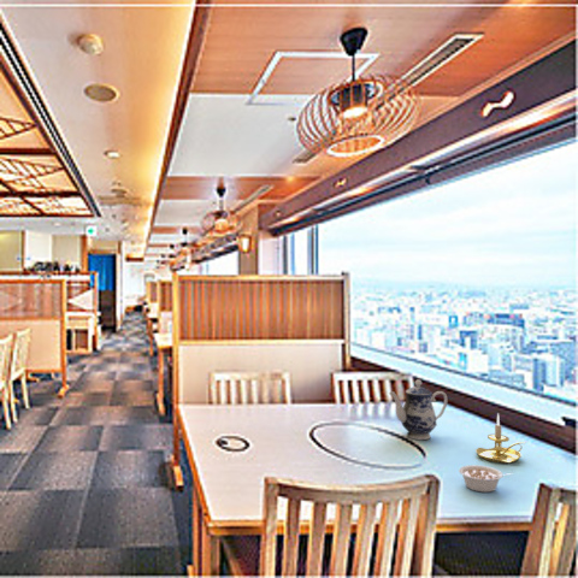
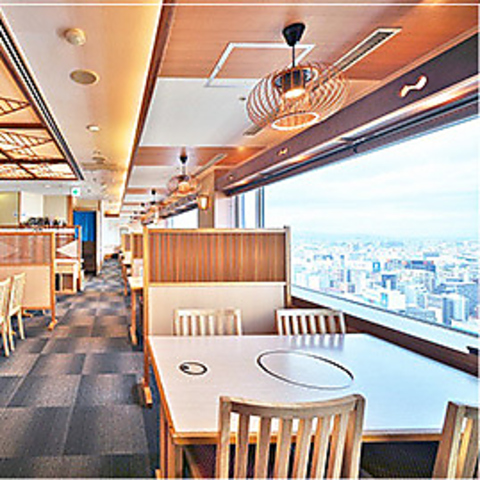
- legume [458,464,513,494]
- teapot [388,378,449,441]
- candle holder [474,412,526,465]
